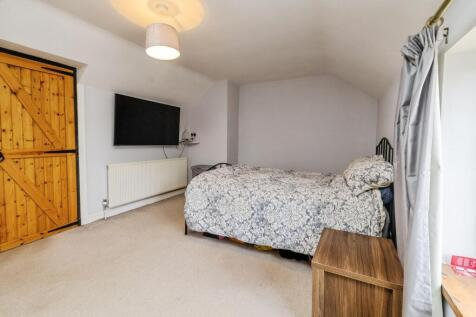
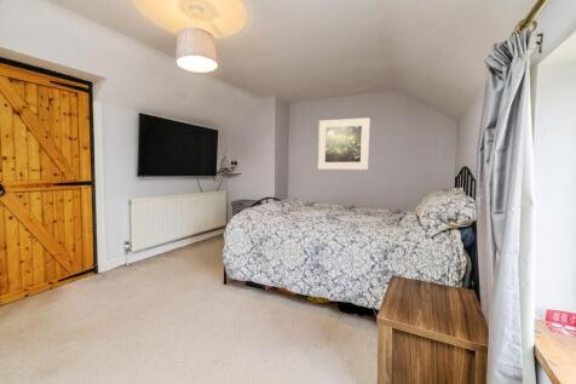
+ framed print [317,116,370,171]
